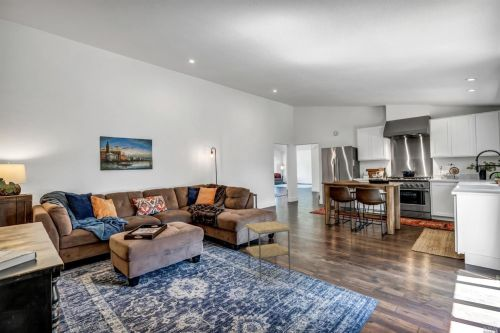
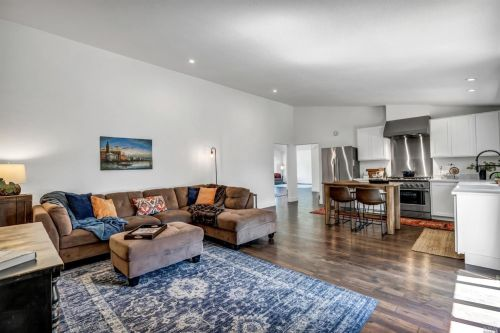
- side table [244,220,292,281]
